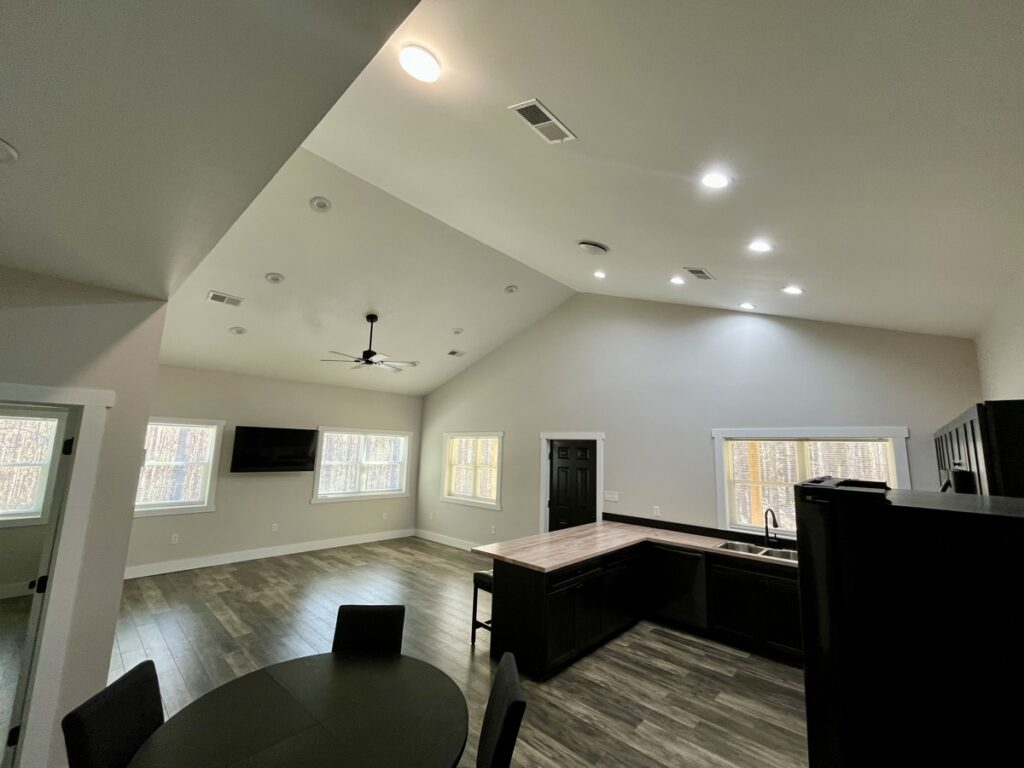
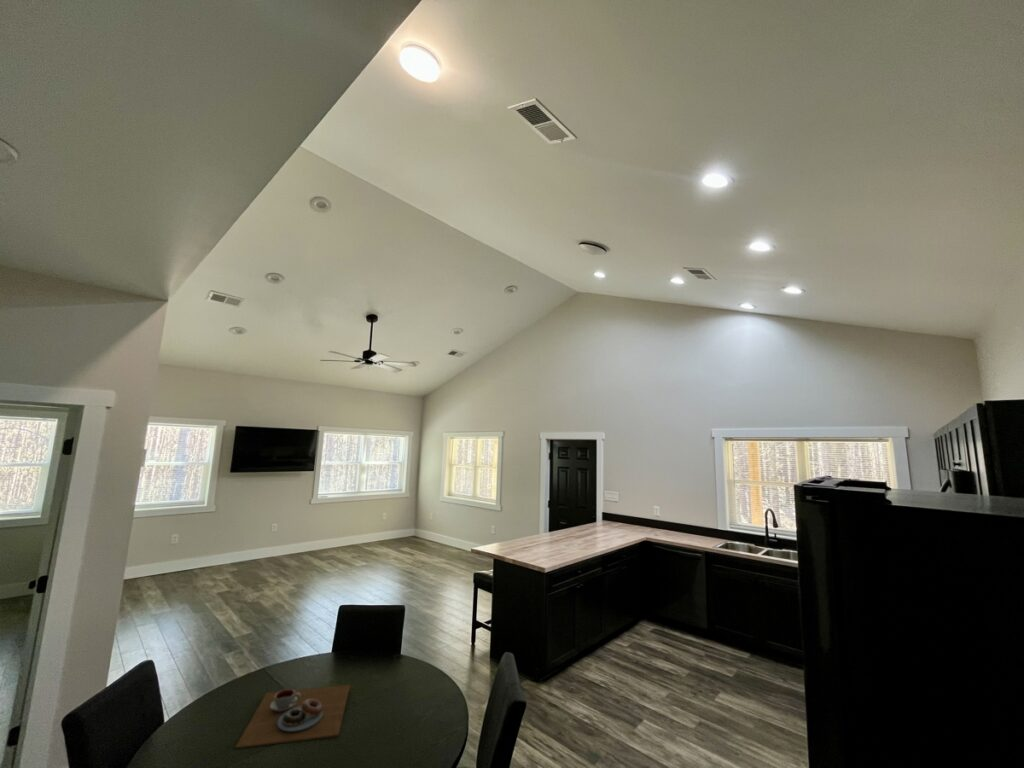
+ placemat [234,684,351,750]
